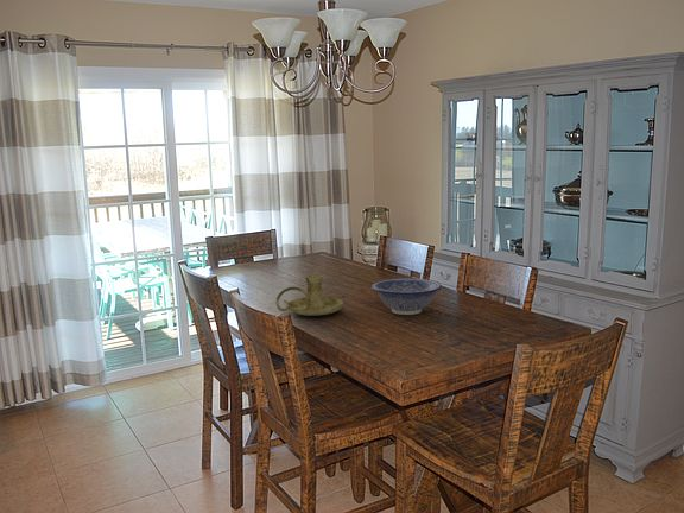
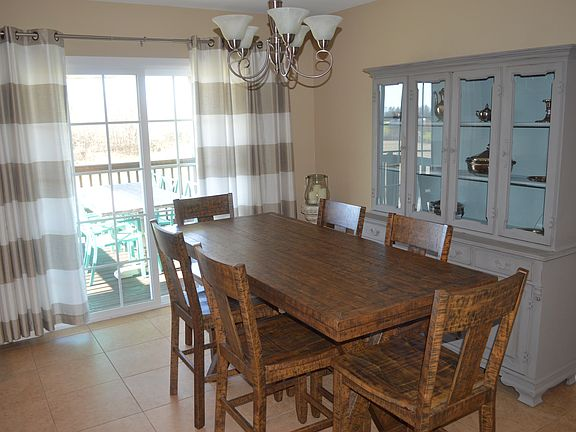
- decorative bowl [370,278,443,316]
- candle holder [274,273,344,317]
